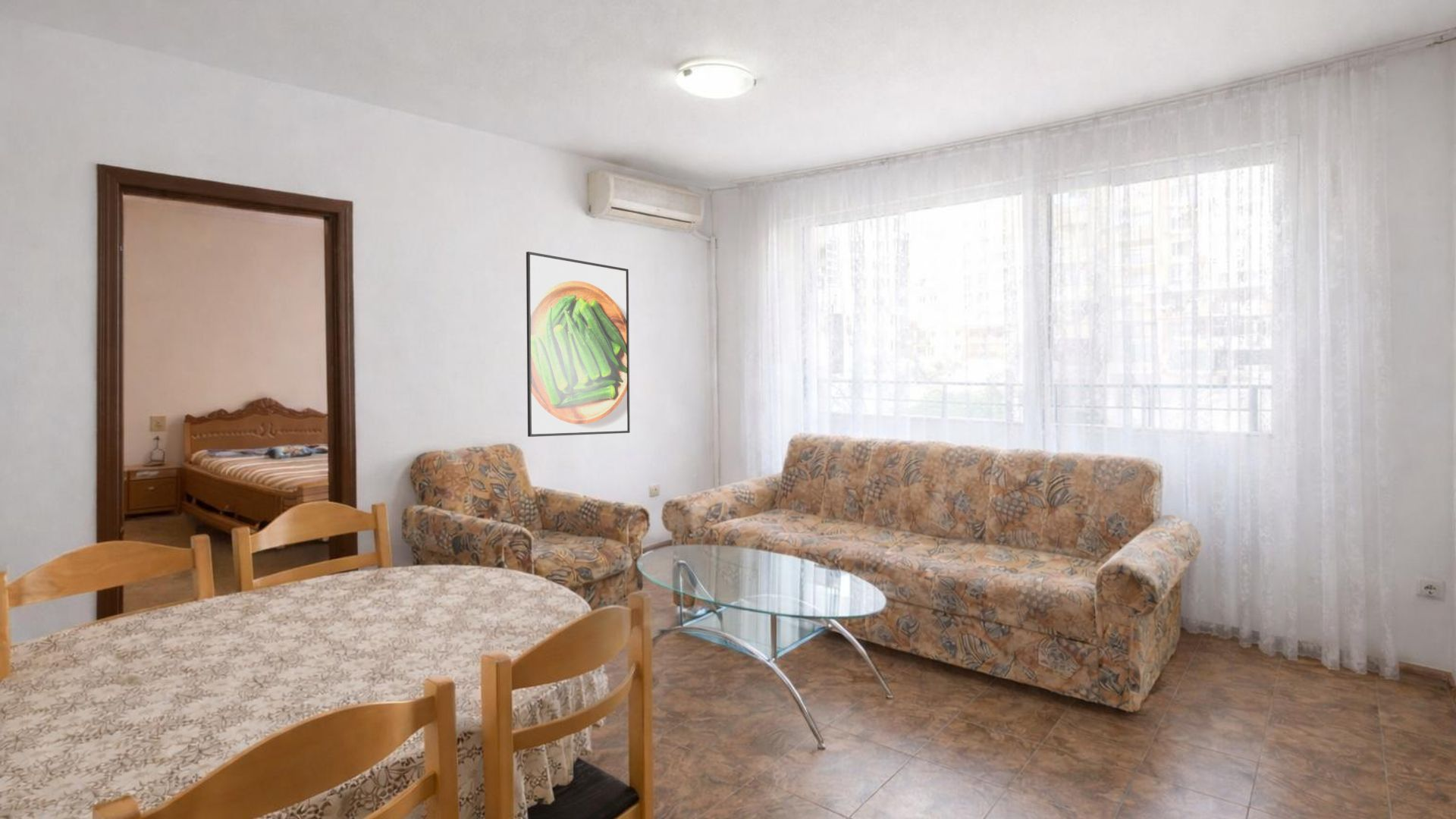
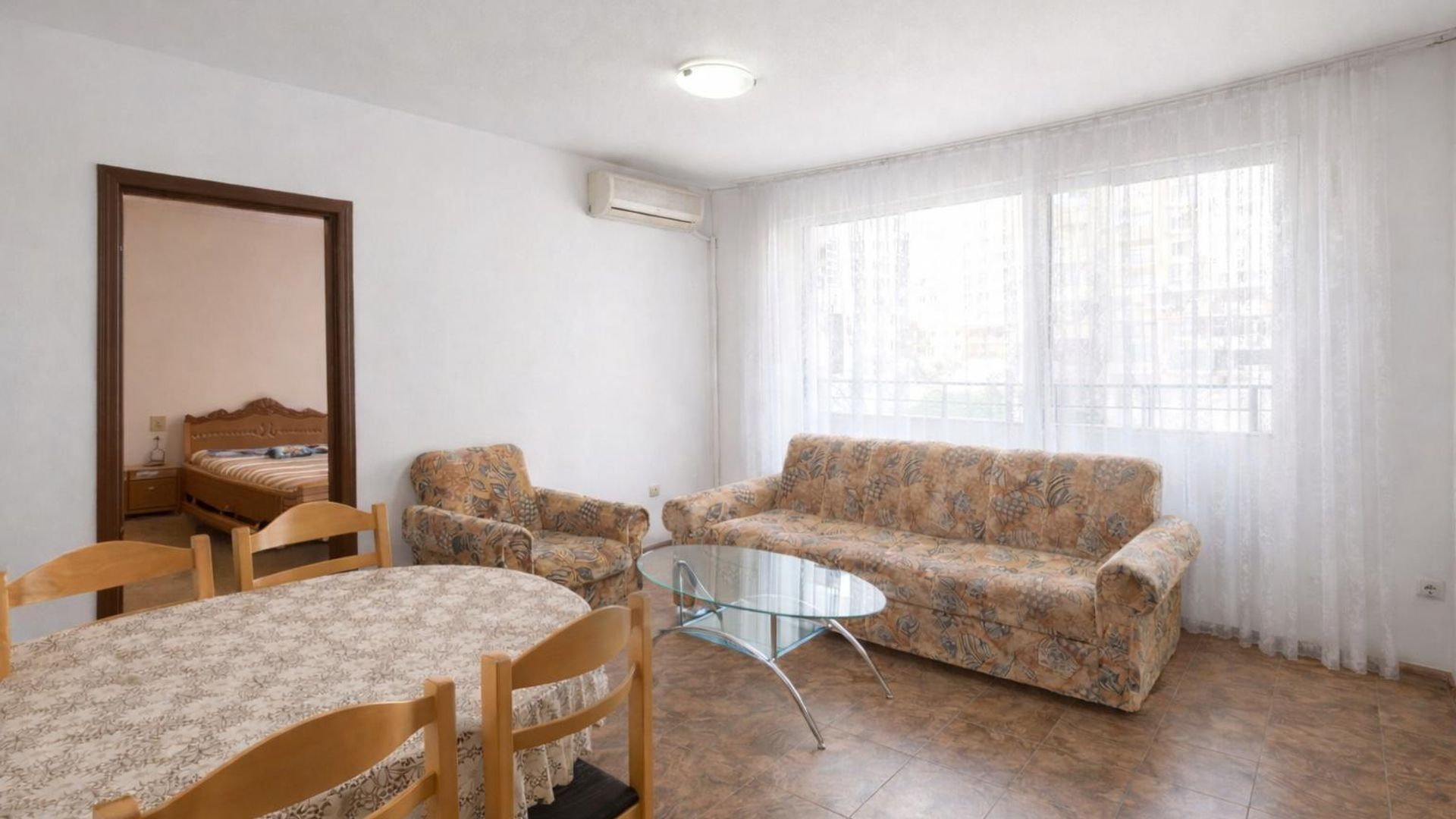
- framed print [526,251,631,438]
